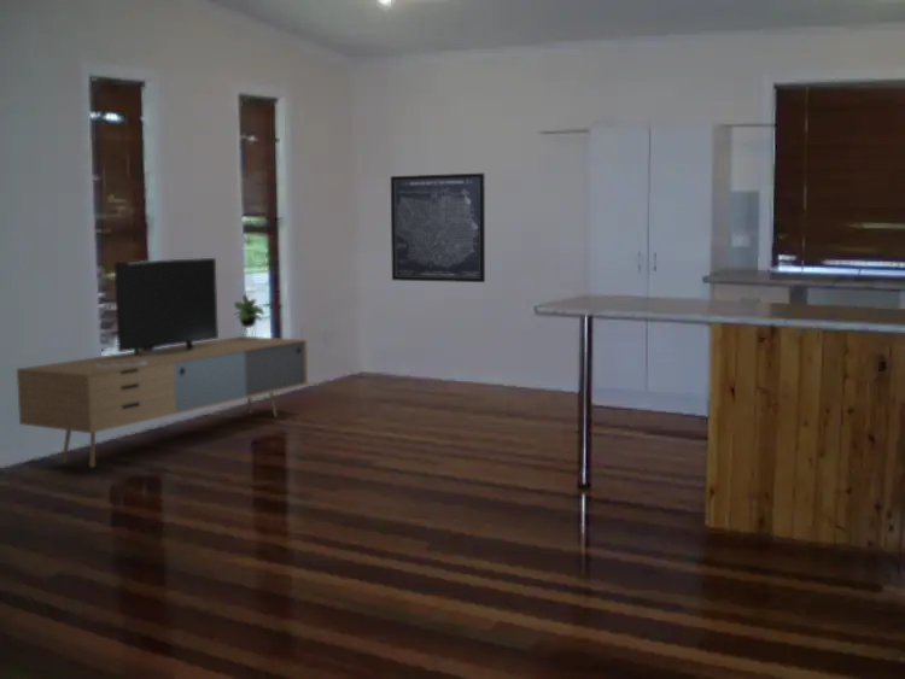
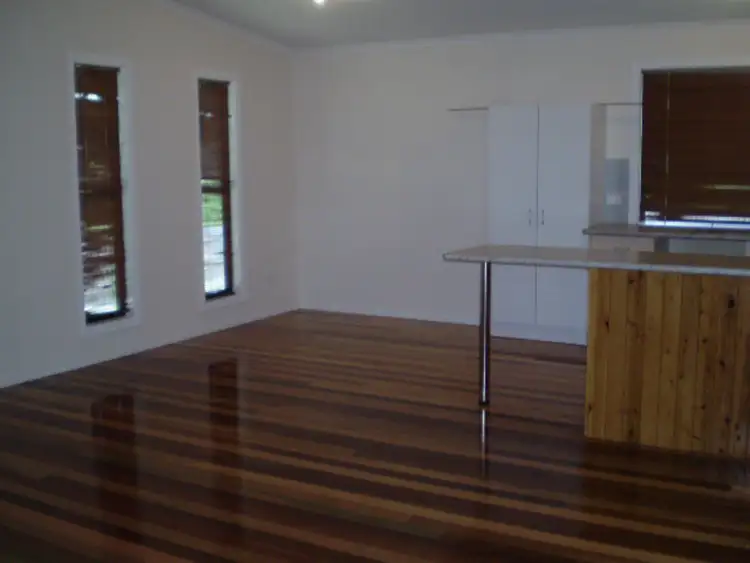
- media console [16,257,309,468]
- wall art [390,172,486,283]
